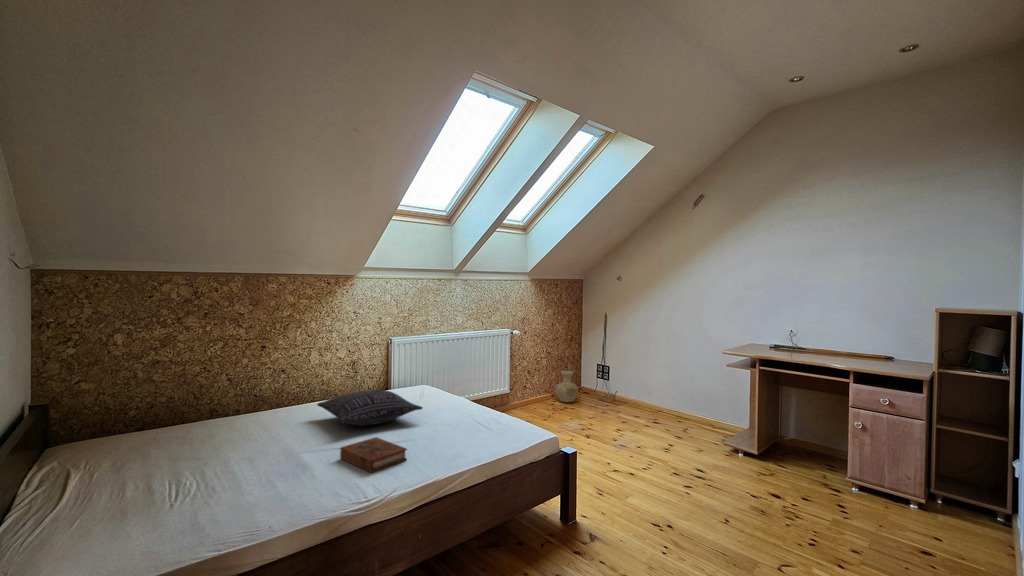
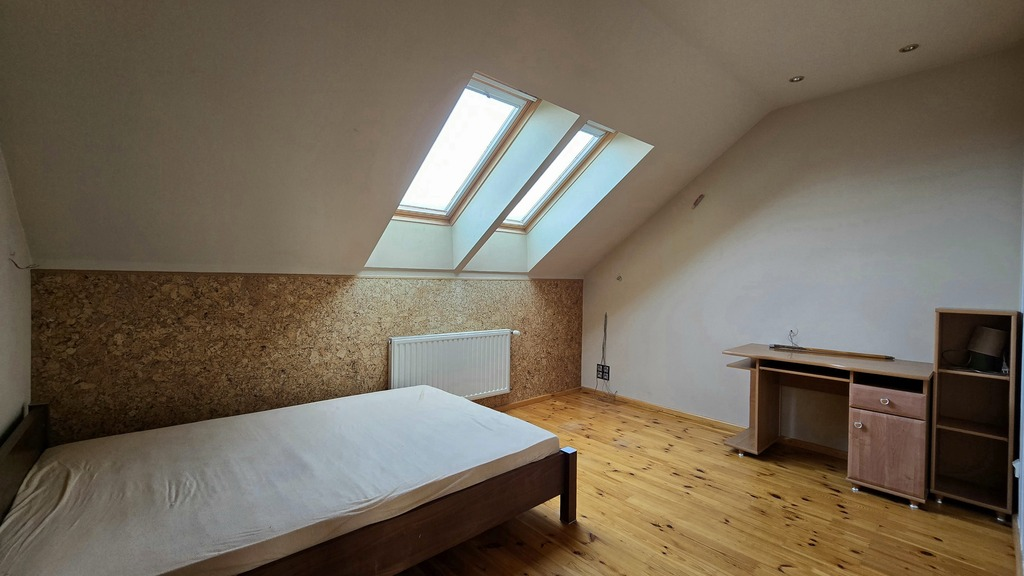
- vase [555,370,579,403]
- book [339,436,408,474]
- pillow [316,389,424,427]
